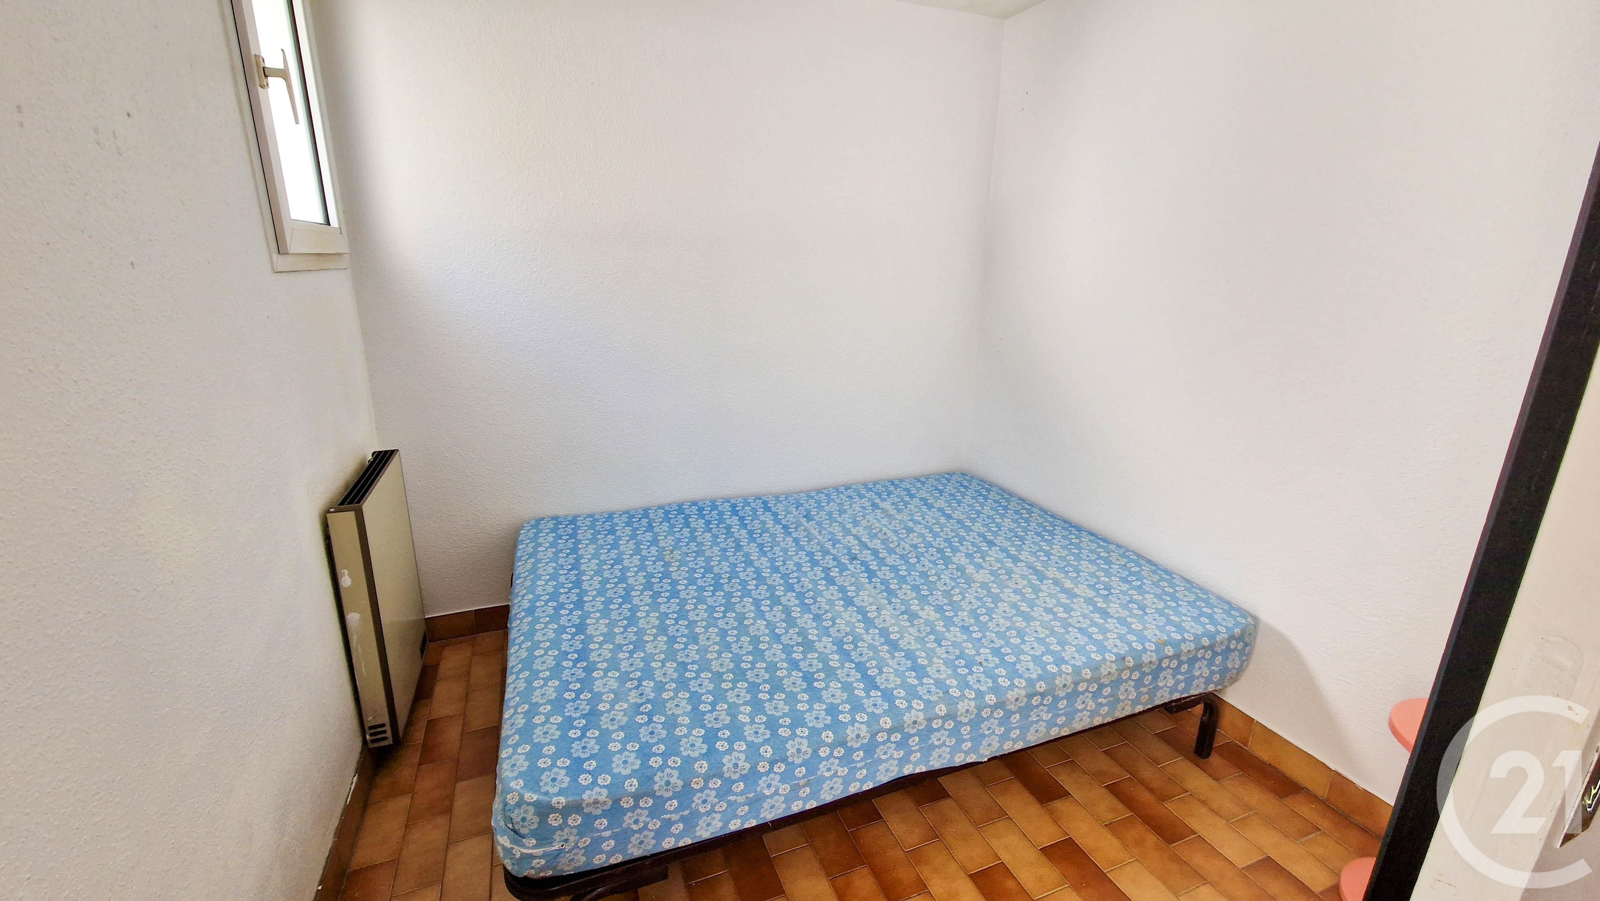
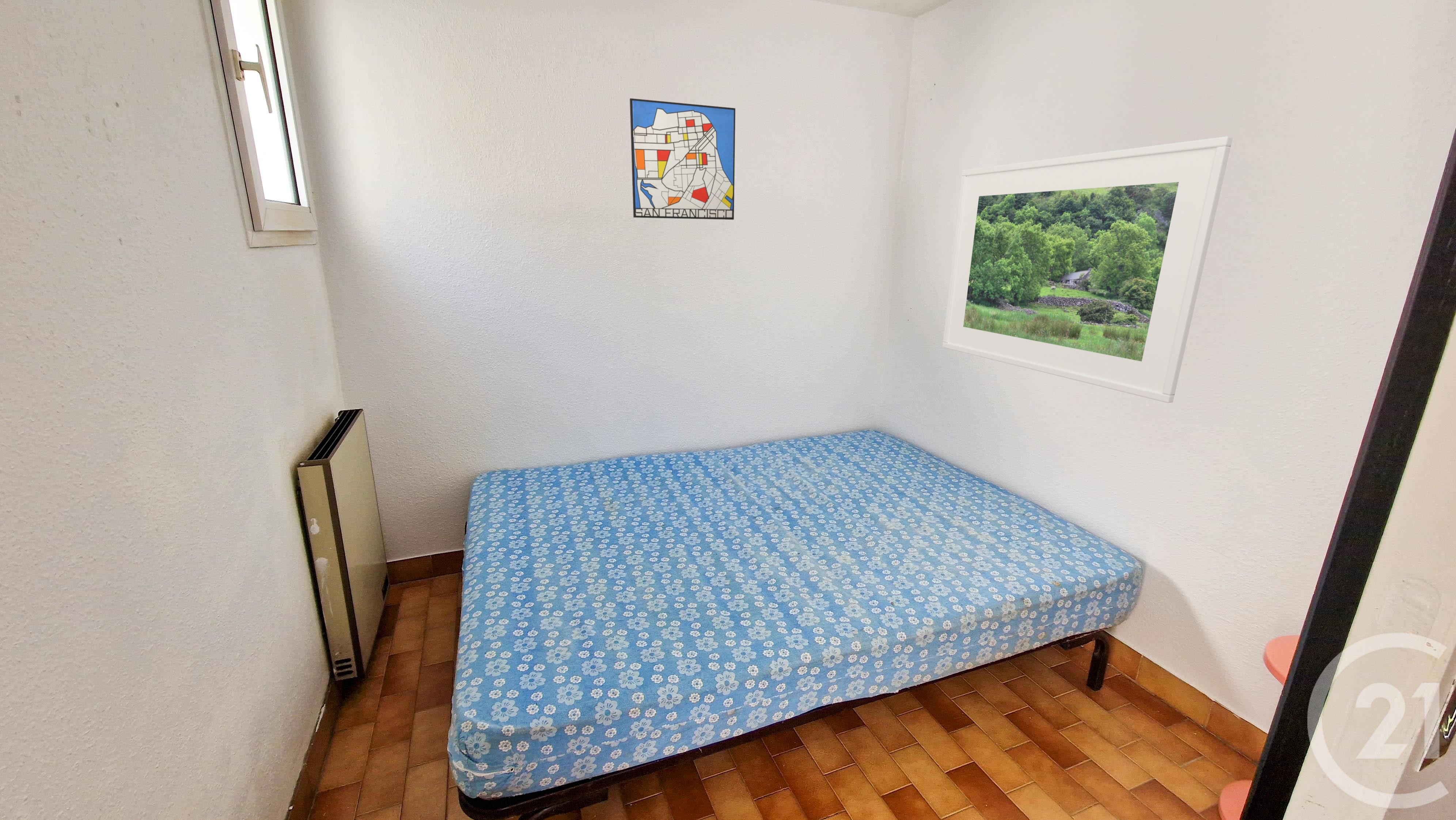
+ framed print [942,136,1233,403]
+ wall art [629,98,736,220]
